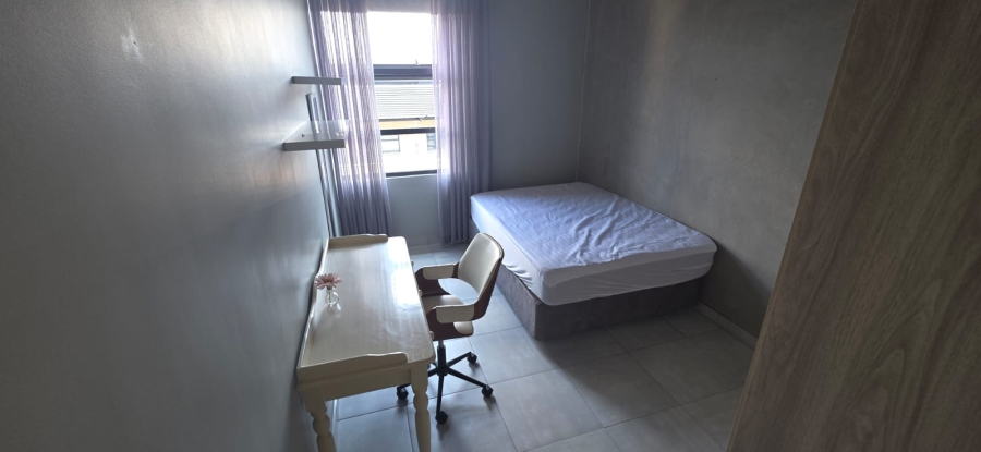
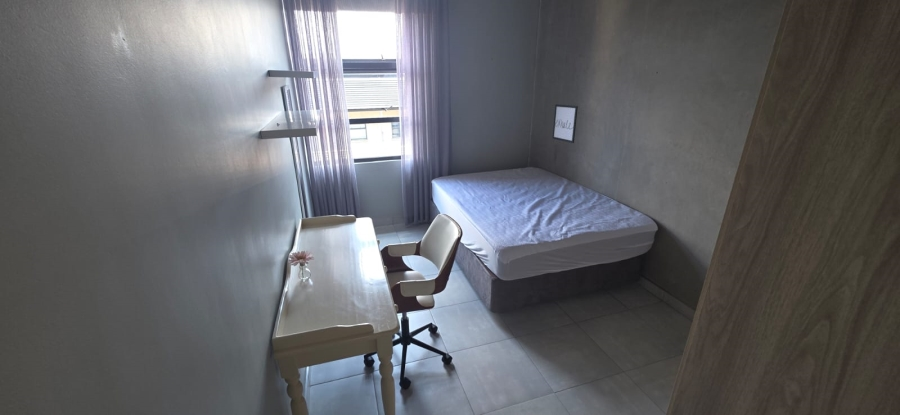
+ wall art [551,103,579,144]
